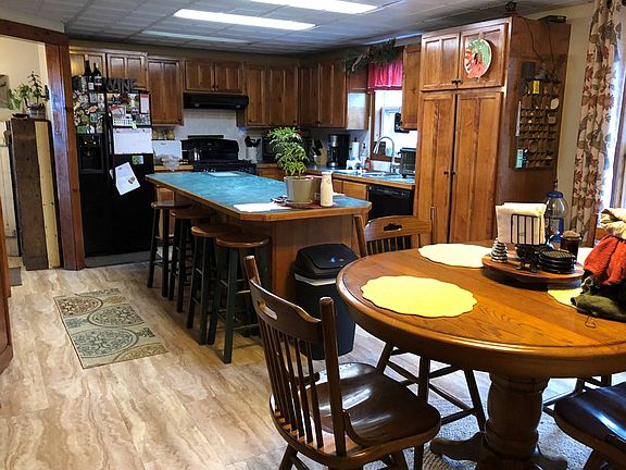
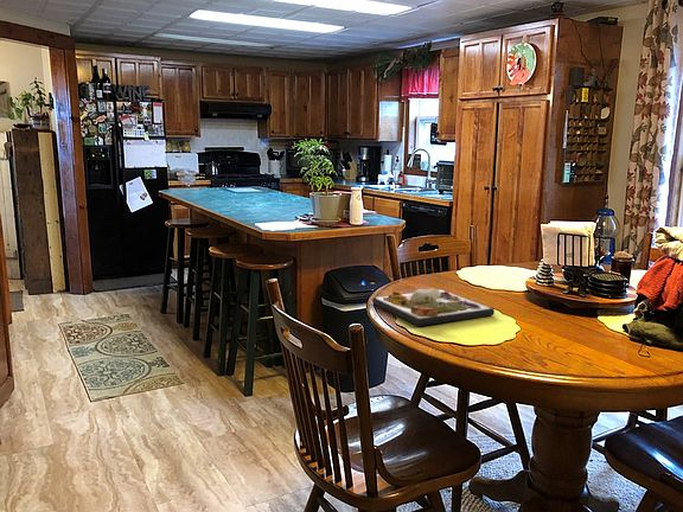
+ dinner plate [371,287,496,327]
